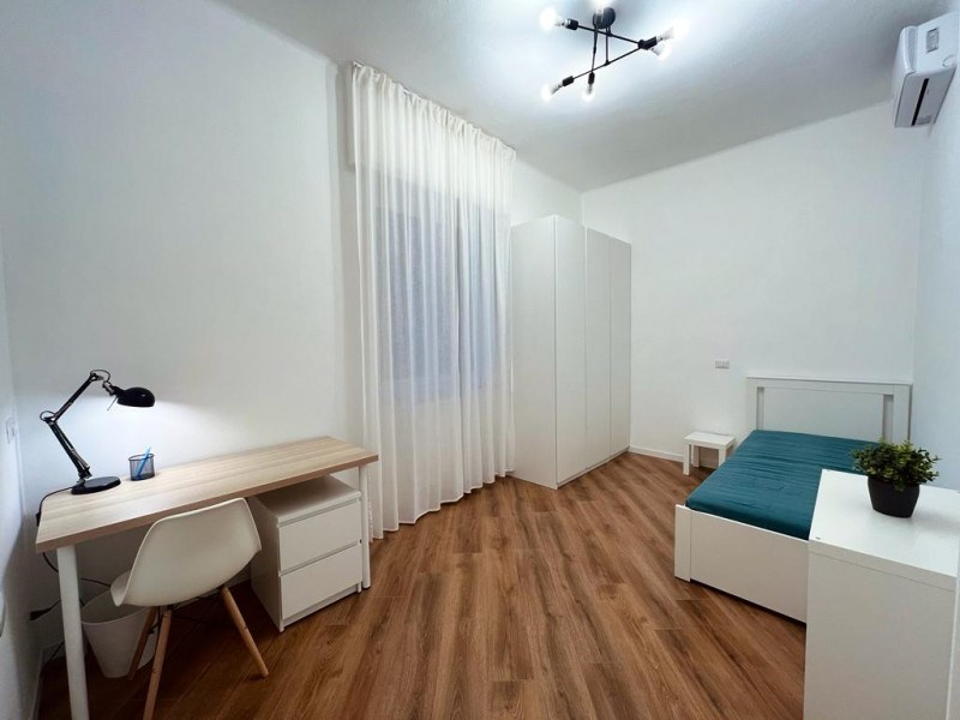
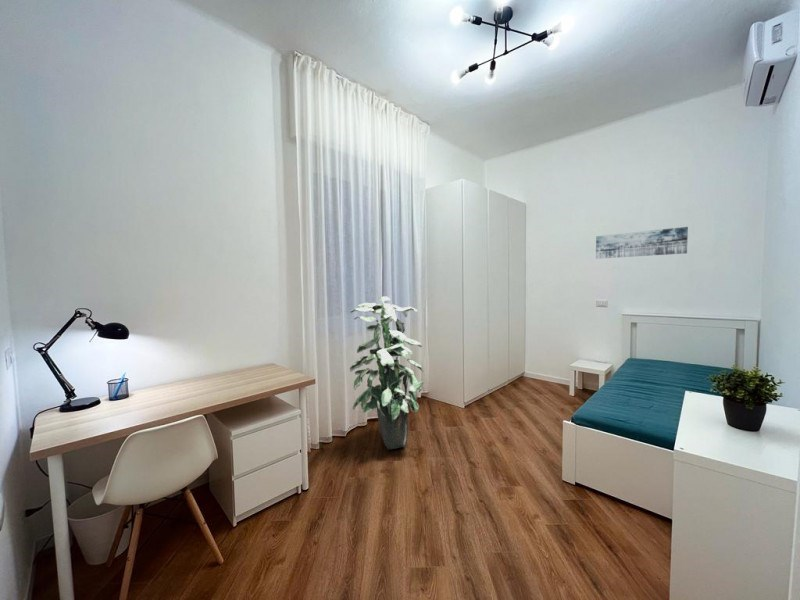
+ wall art [595,226,689,260]
+ indoor plant [349,295,425,450]
